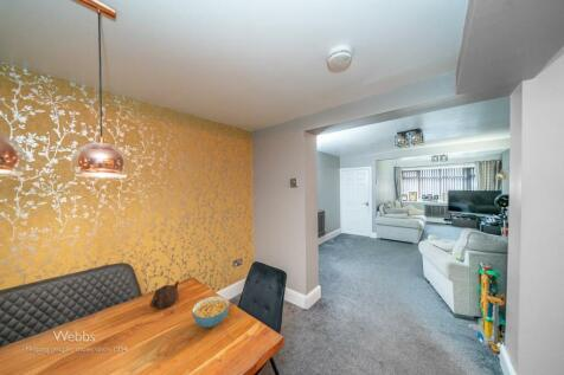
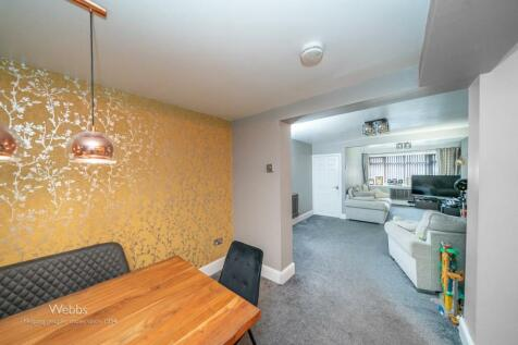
- cereal bowl [191,295,231,329]
- teapot [149,279,180,310]
